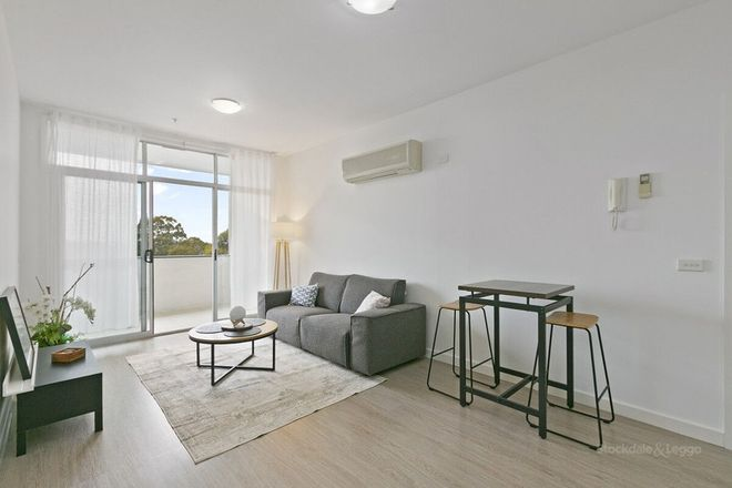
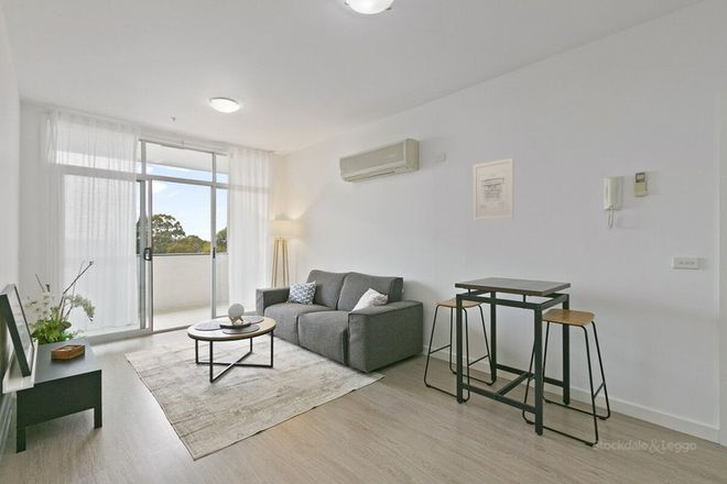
+ wall art [473,157,514,221]
